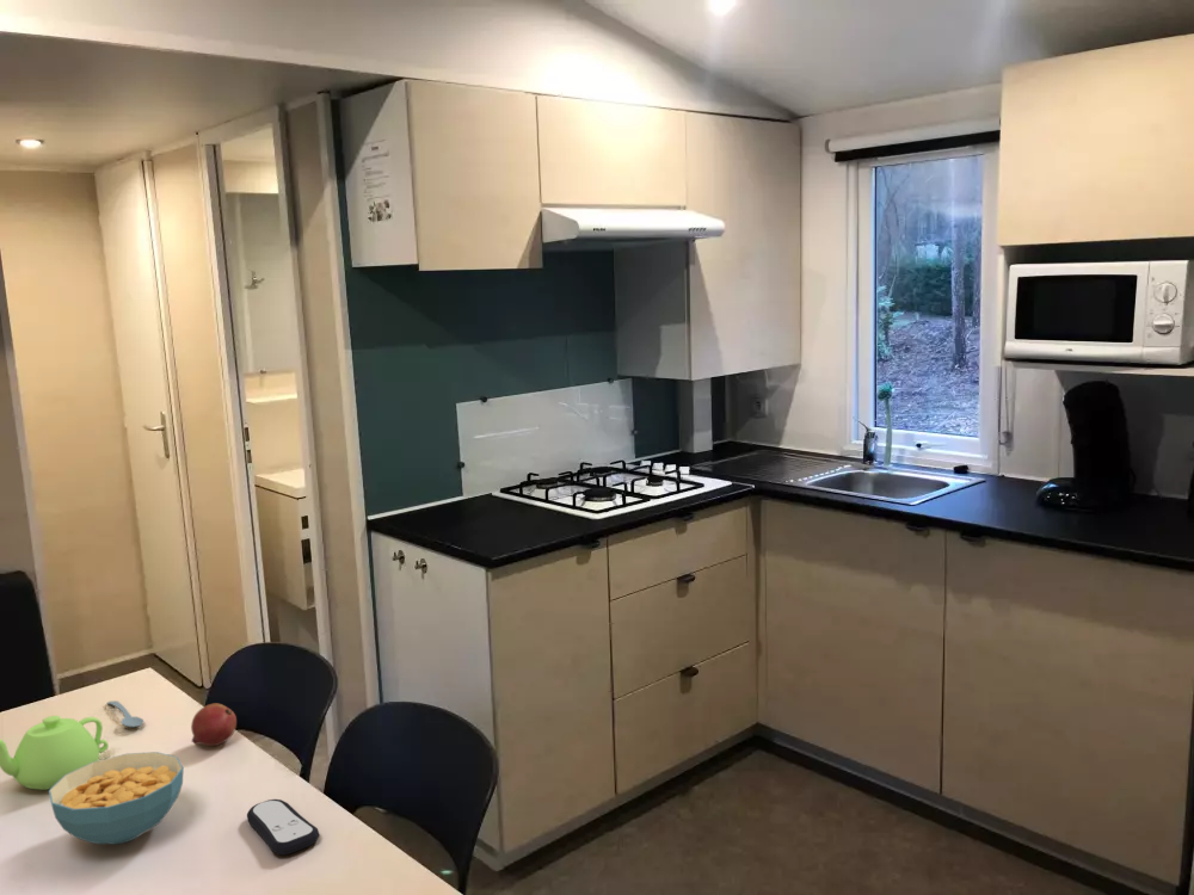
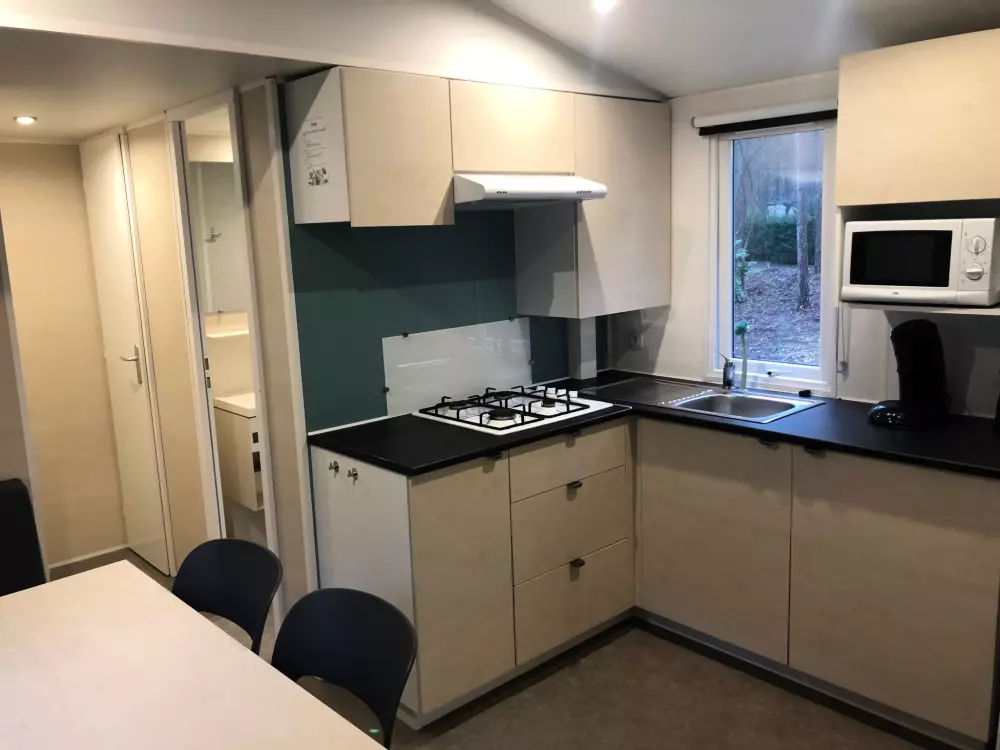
- remote control [246,798,321,856]
- teapot [0,715,110,791]
- spoon [106,699,144,728]
- cereal bowl [48,751,185,846]
- fruit [190,702,238,747]
